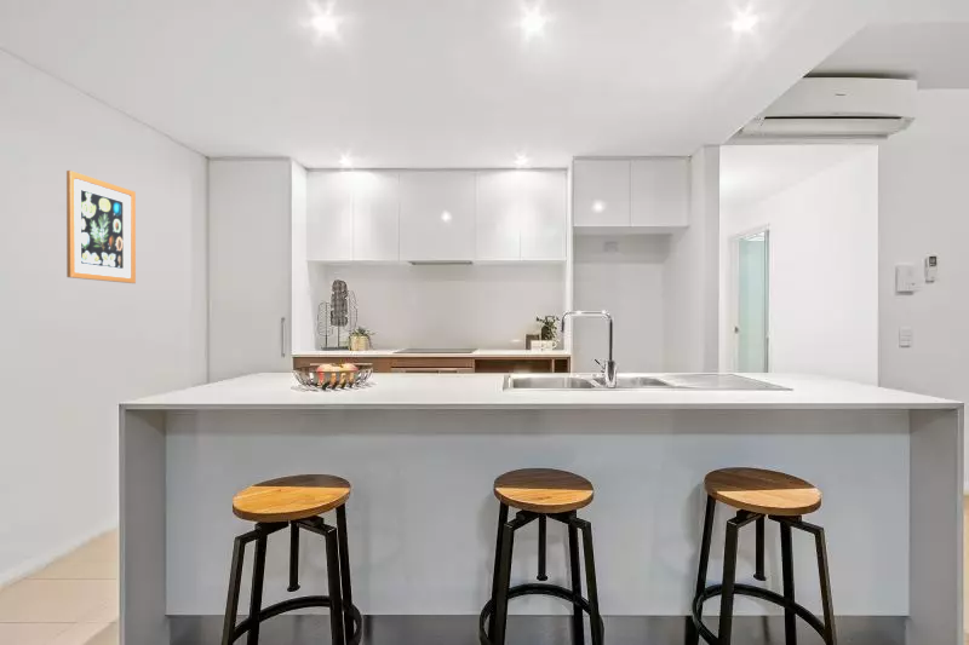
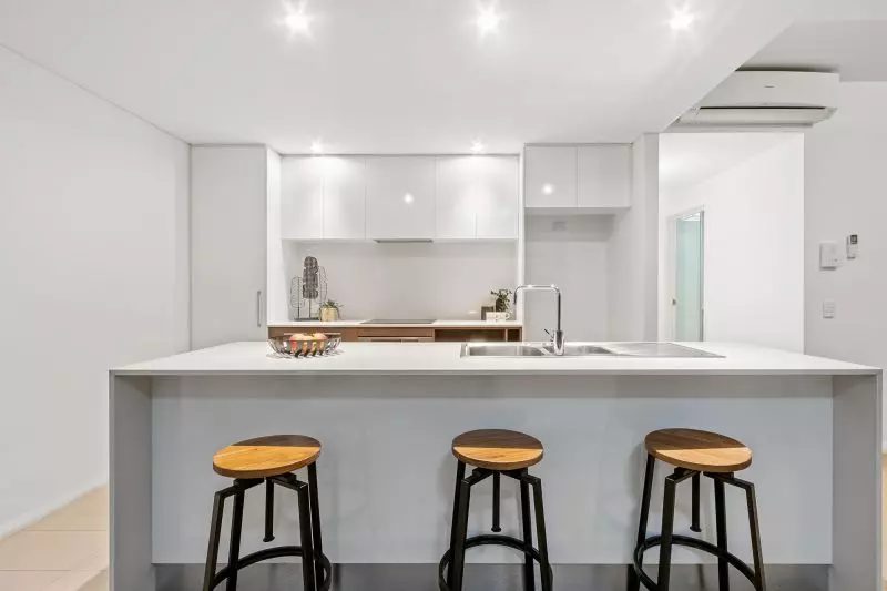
- wall art [65,169,137,284]
